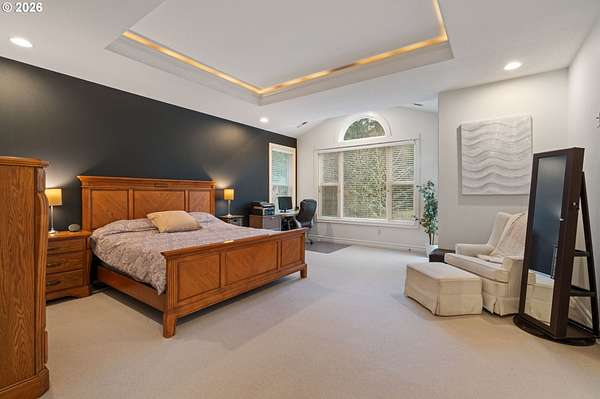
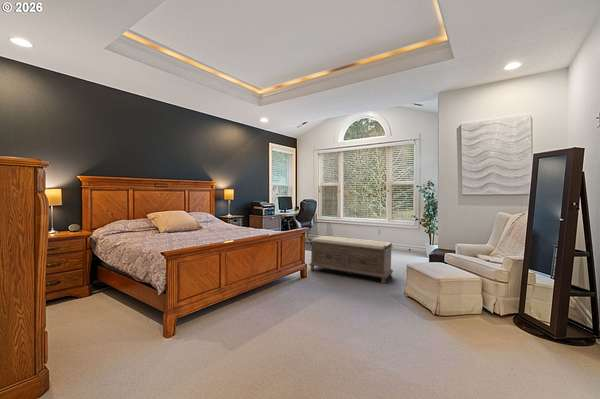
+ bench [308,235,395,285]
